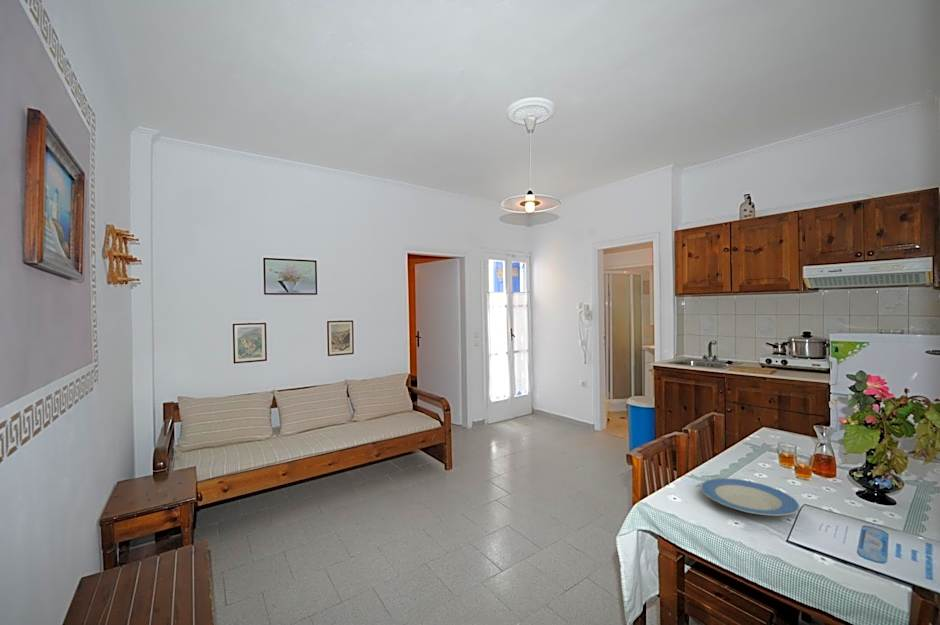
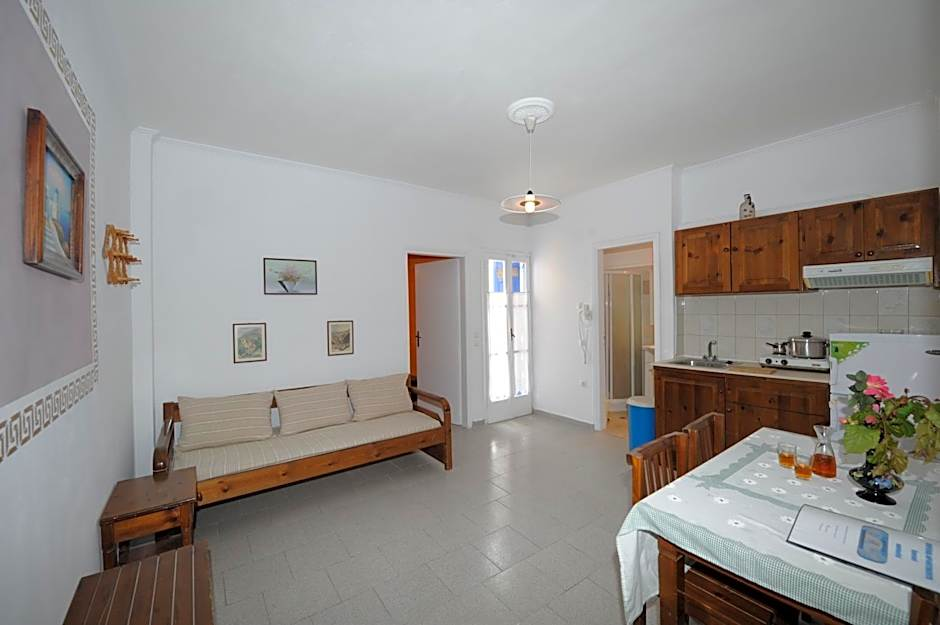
- plate [700,477,800,517]
